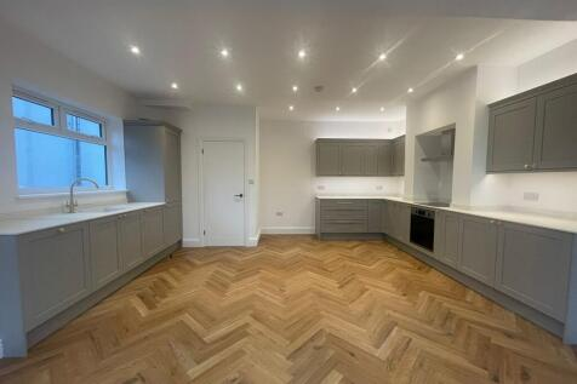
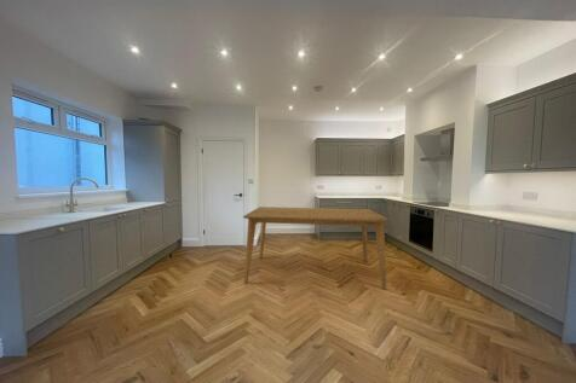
+ dining table [242,205,392,291]
